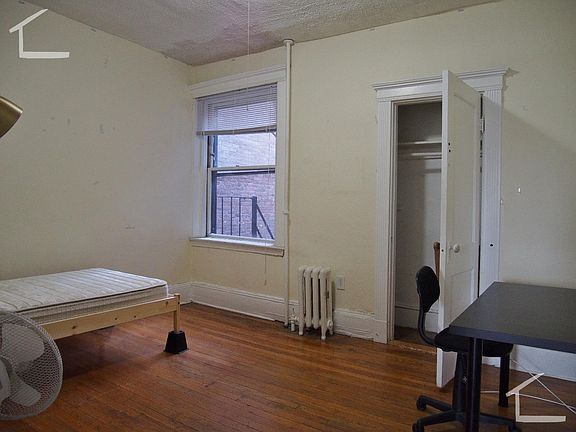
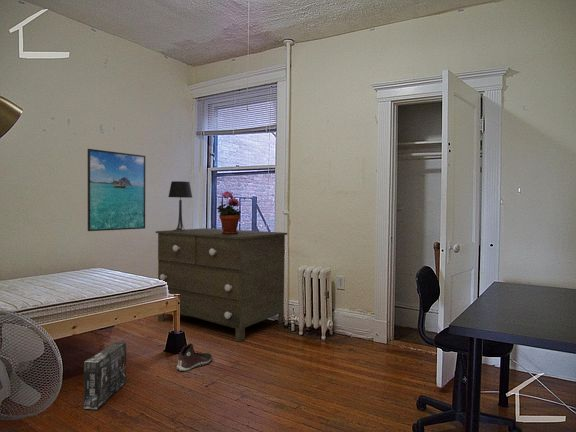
+ potted plant [216,190,242,234]
+ sneaker [176,343,213,372]
+ dresser [155,227,288,342]
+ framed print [87,148,146,232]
+ box [82,341,127,410]
+ table lamp [168,180,193,231]
